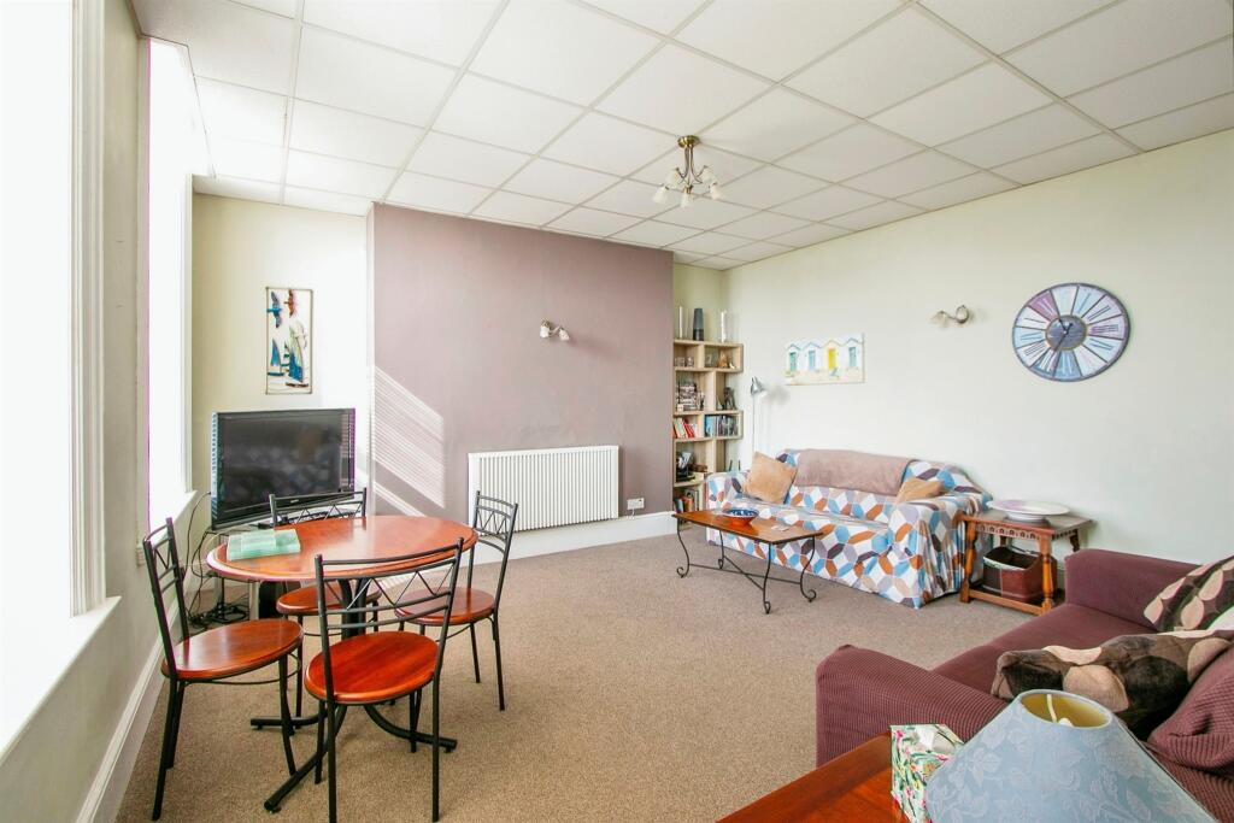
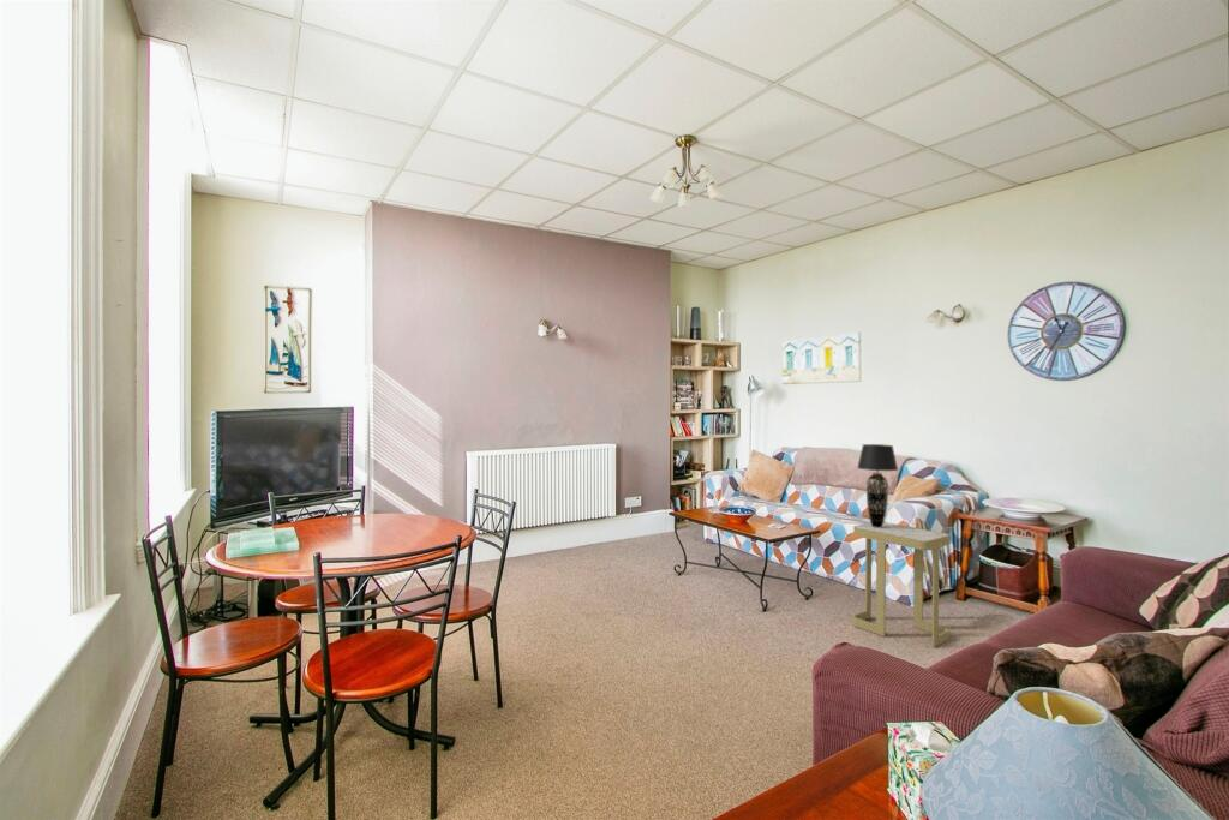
+ table lamp [856,443,899,528]
+ side table [852,521,952,648]
